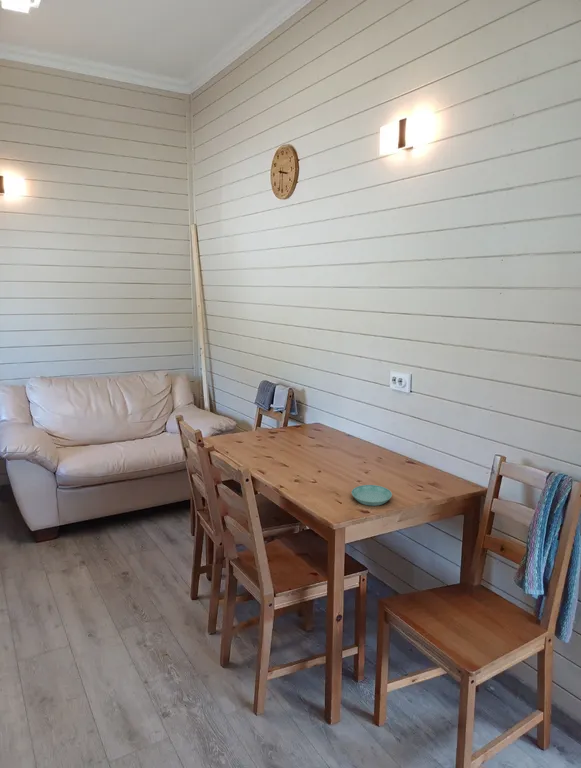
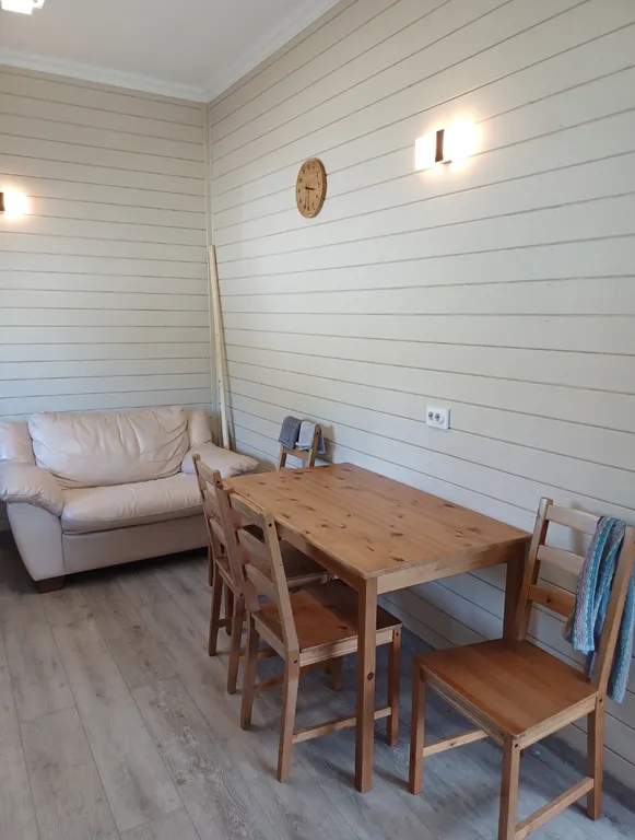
- saucer [351,484,393,507]
